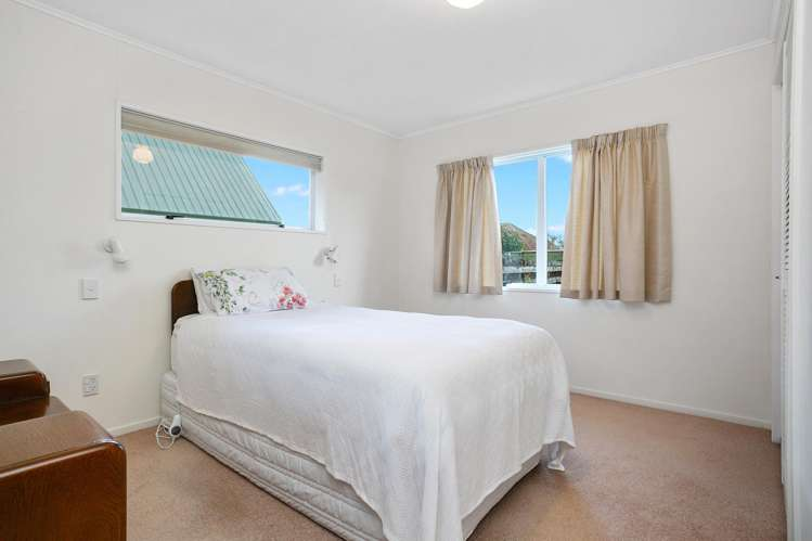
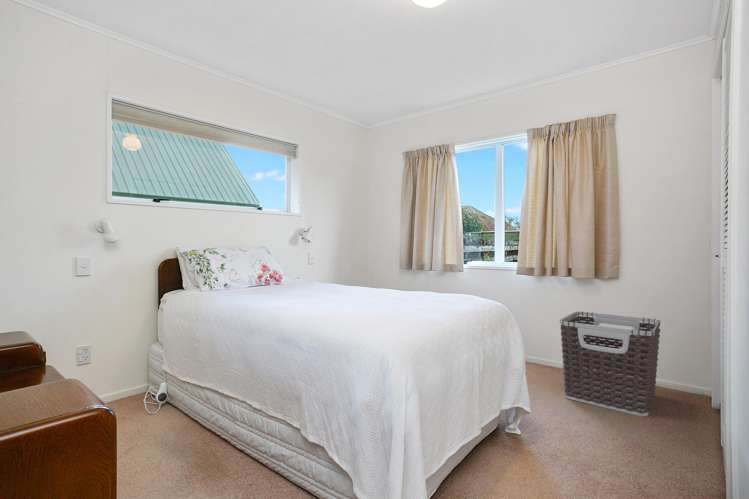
+ clothes hamper [559,311,661,417]
